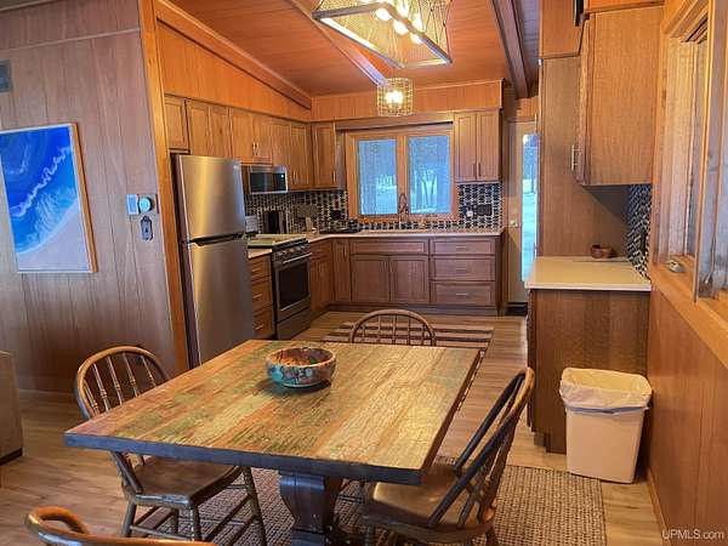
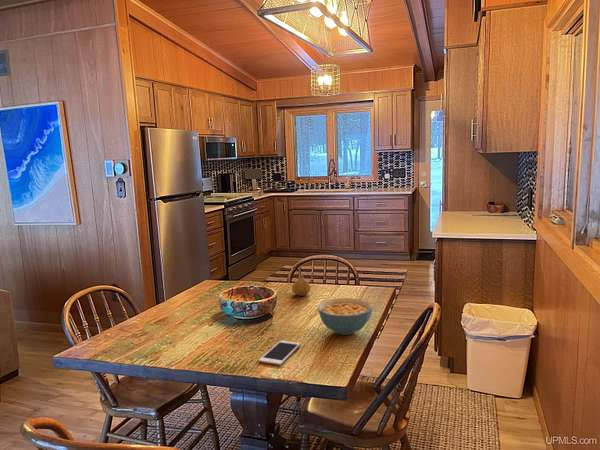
+ fruit [291,273,311,297]
+ cell phone [258,340,301,366]
+ cereal bowl [317,297,373,336]
